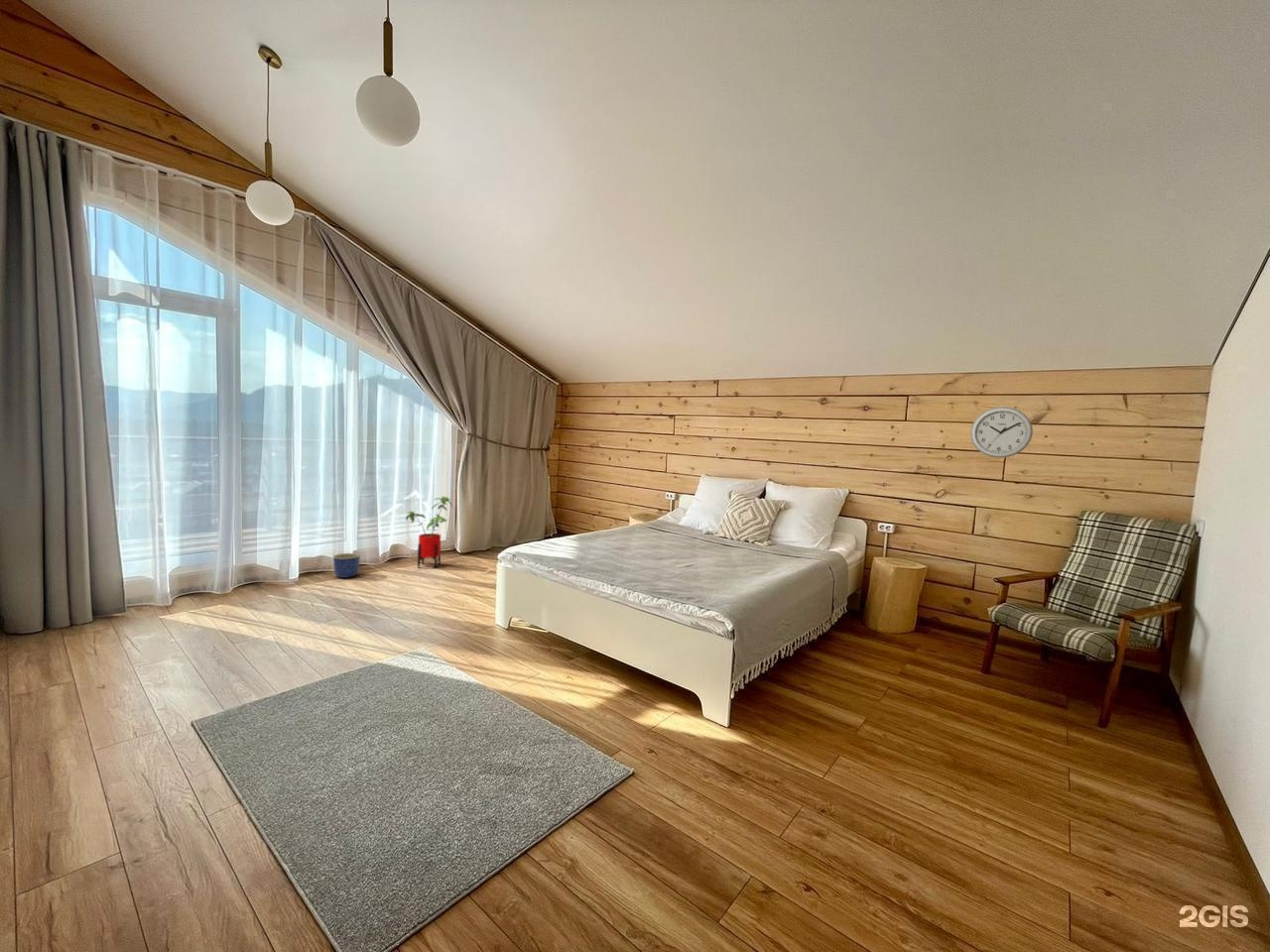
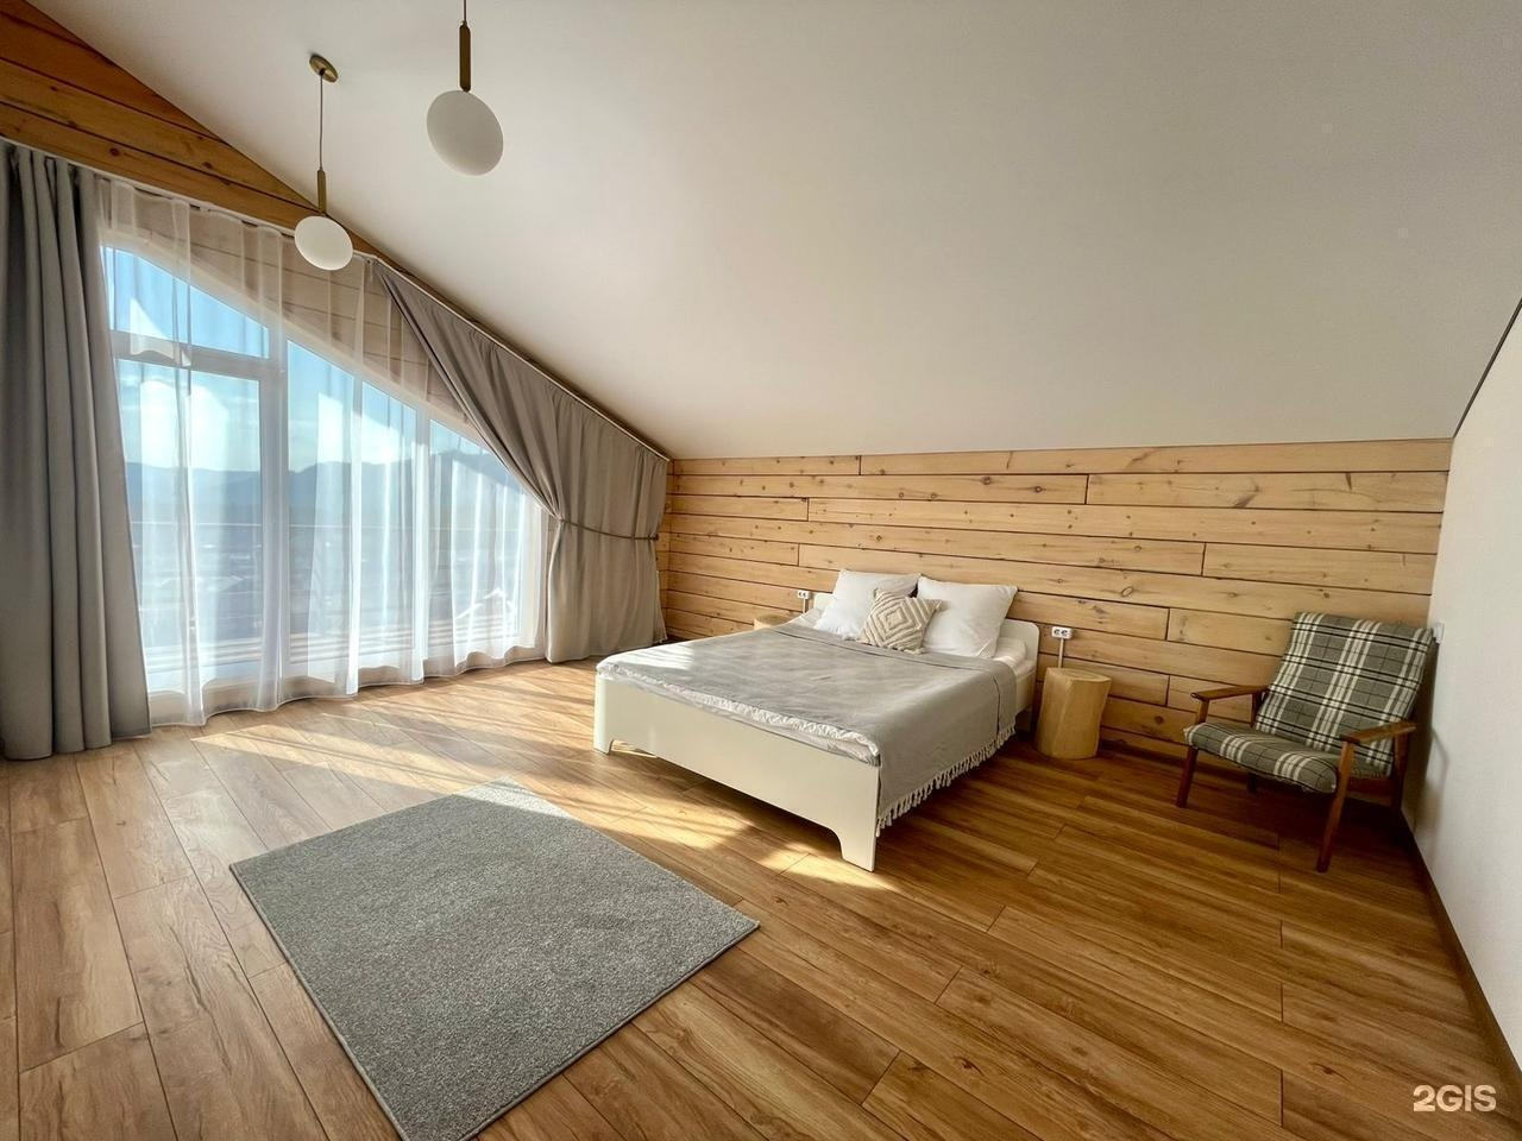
- wall clock [969,406,1034,459]
- house plant [405,496,453,569]
- planter [332,552,361,579]
